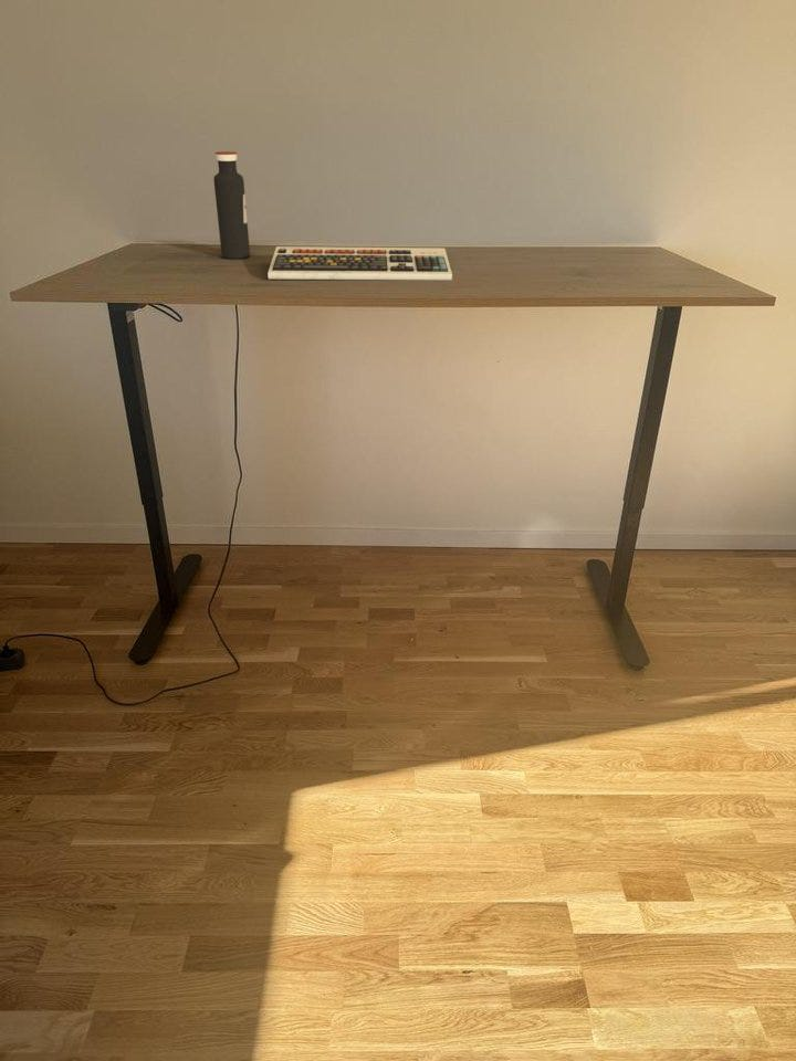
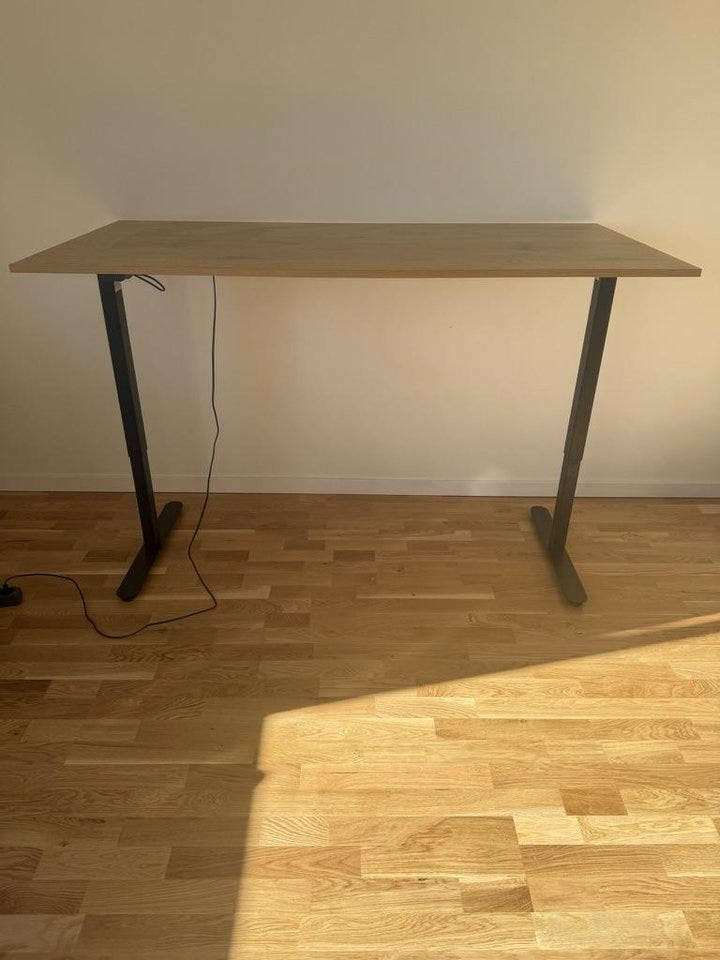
- water bottle [212,150,251,260]
- computer keyboard [268,245,453,282]
